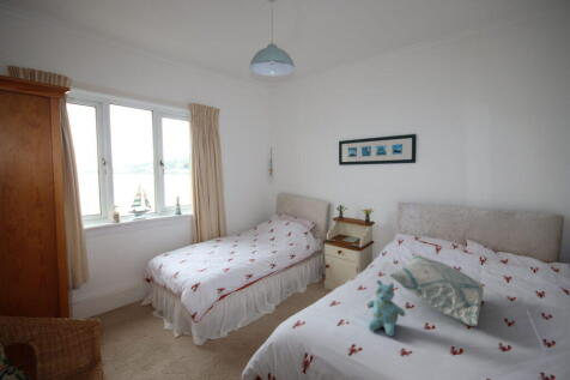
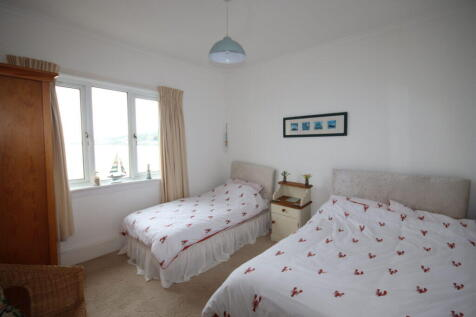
- stuffed bear [366,279,406,338]
- decorative pillow [388,254,485,327]
